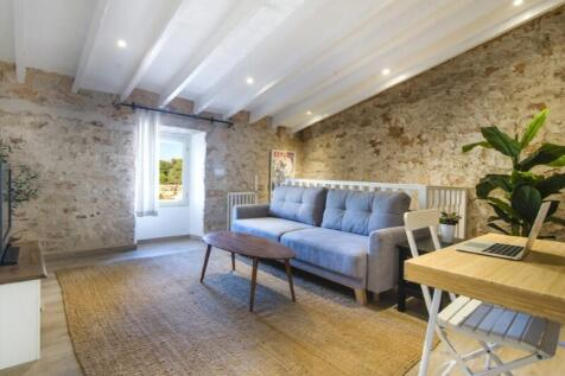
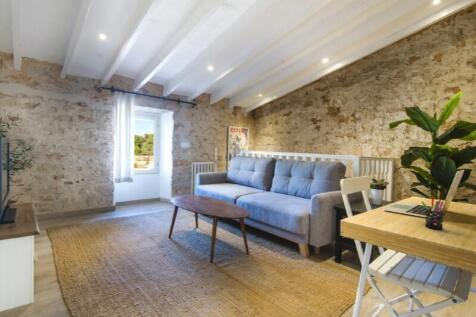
+ pen holder [421,196,445,230]
